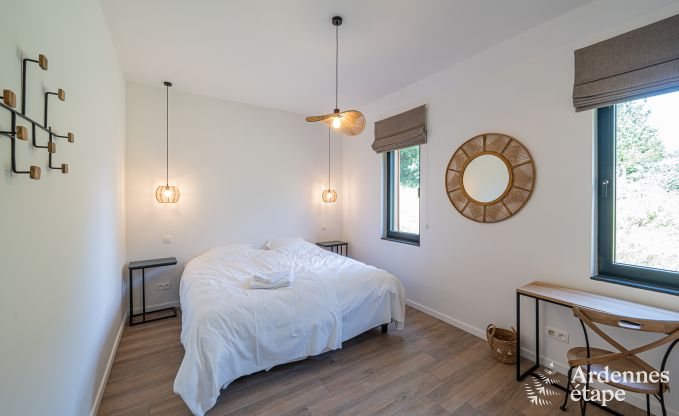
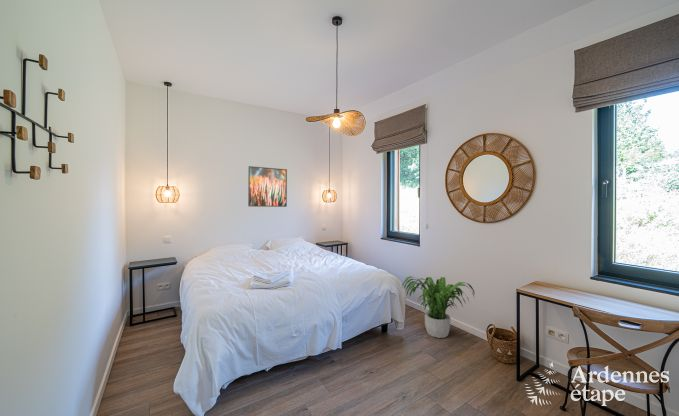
+ potted plant [401,275,476,339]
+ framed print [247,165,288,208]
